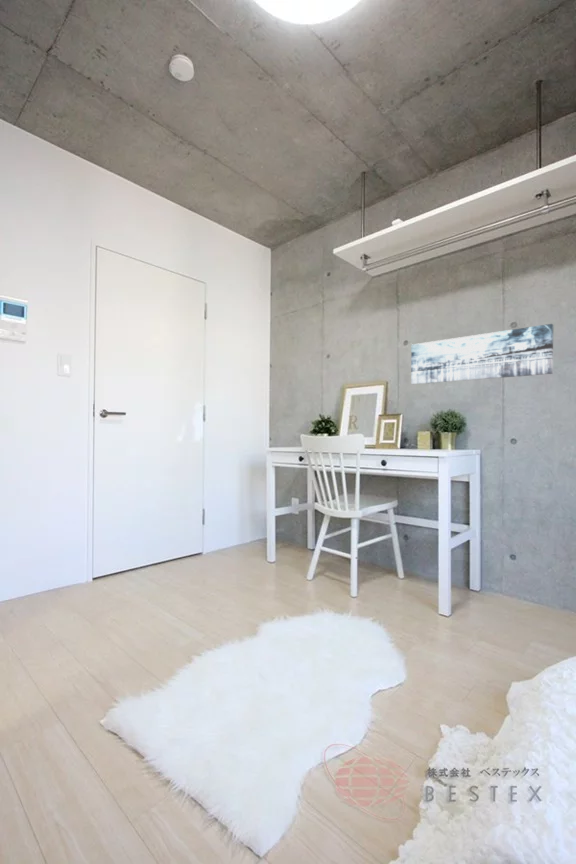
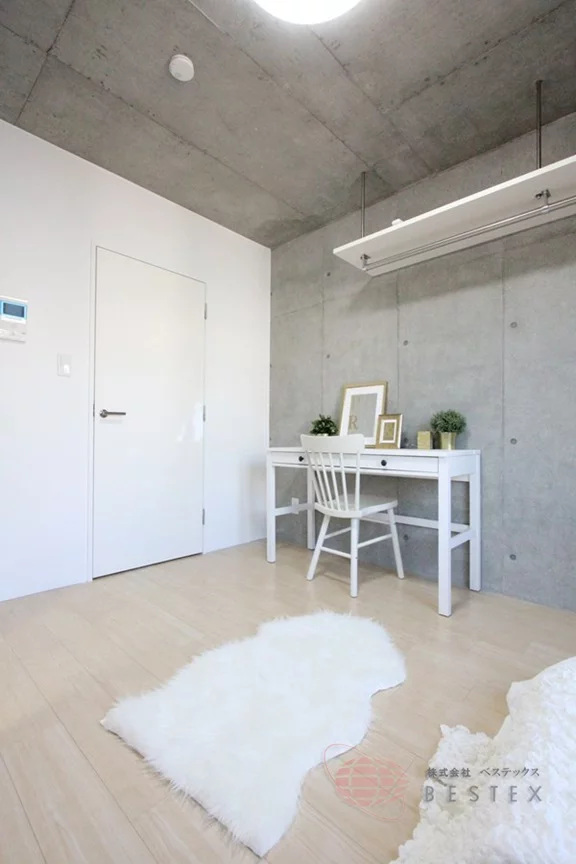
- wall art [410,323,554,385]
